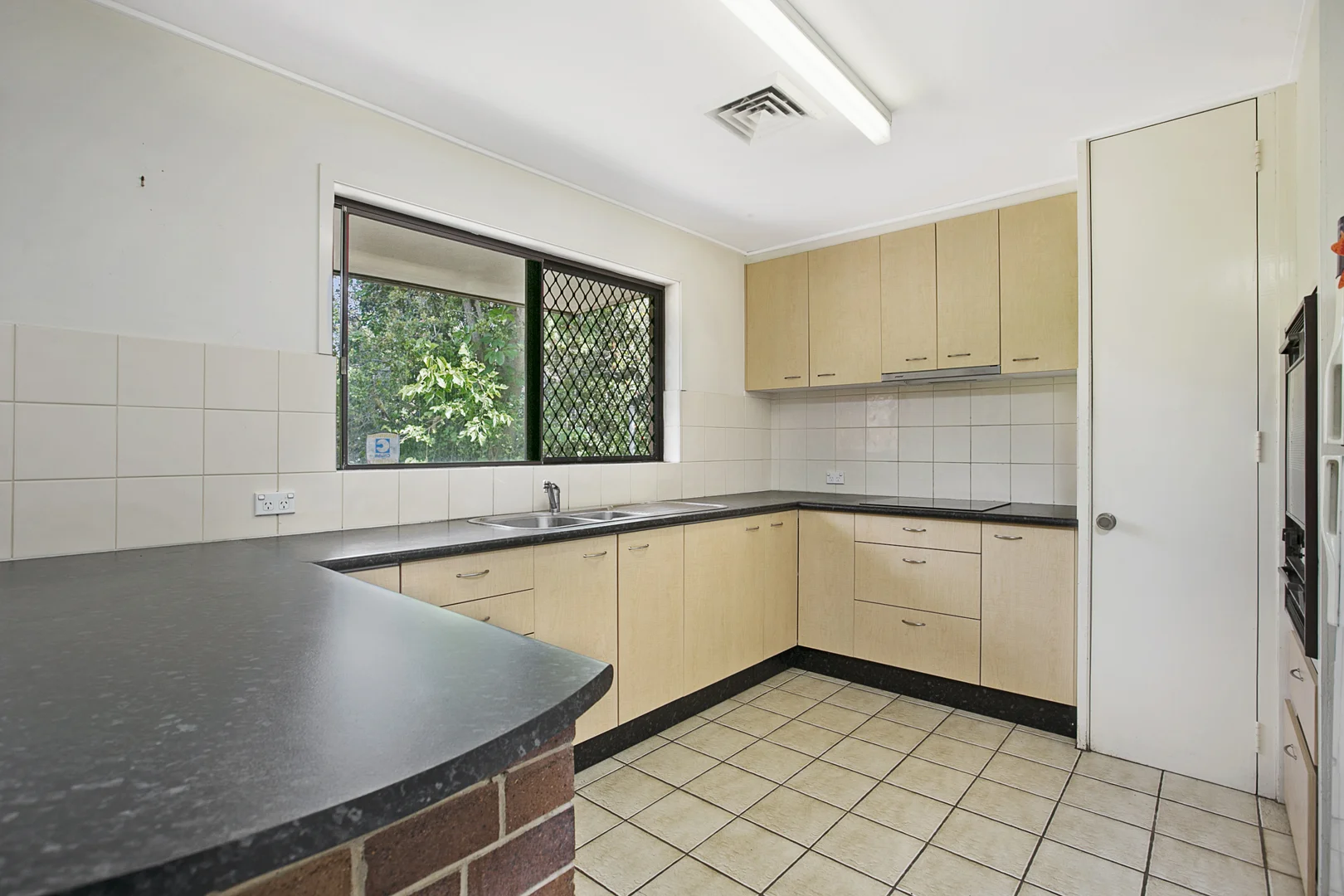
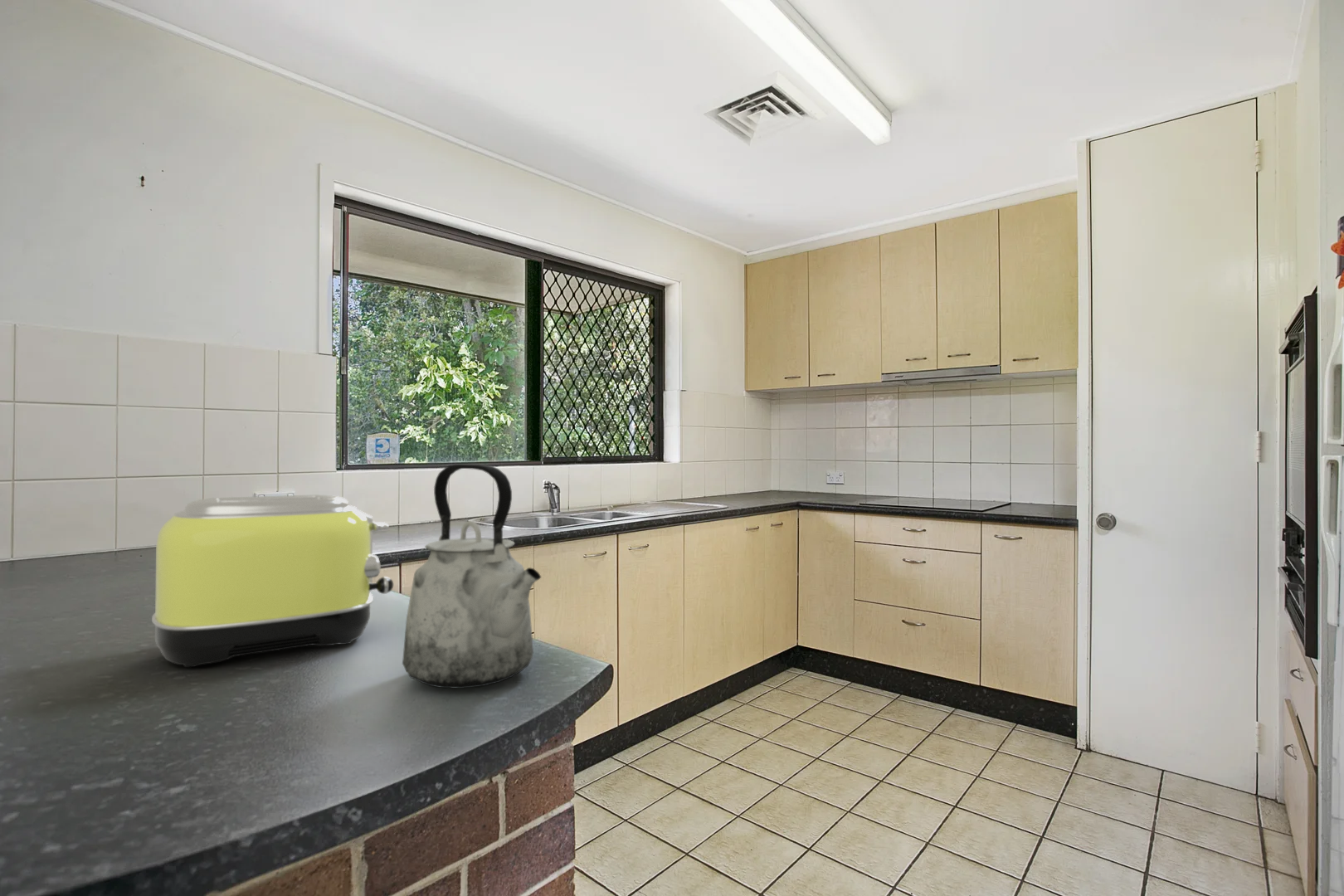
+ kettle [402,464,542,689]
+ toaster [151,494,394,668]
